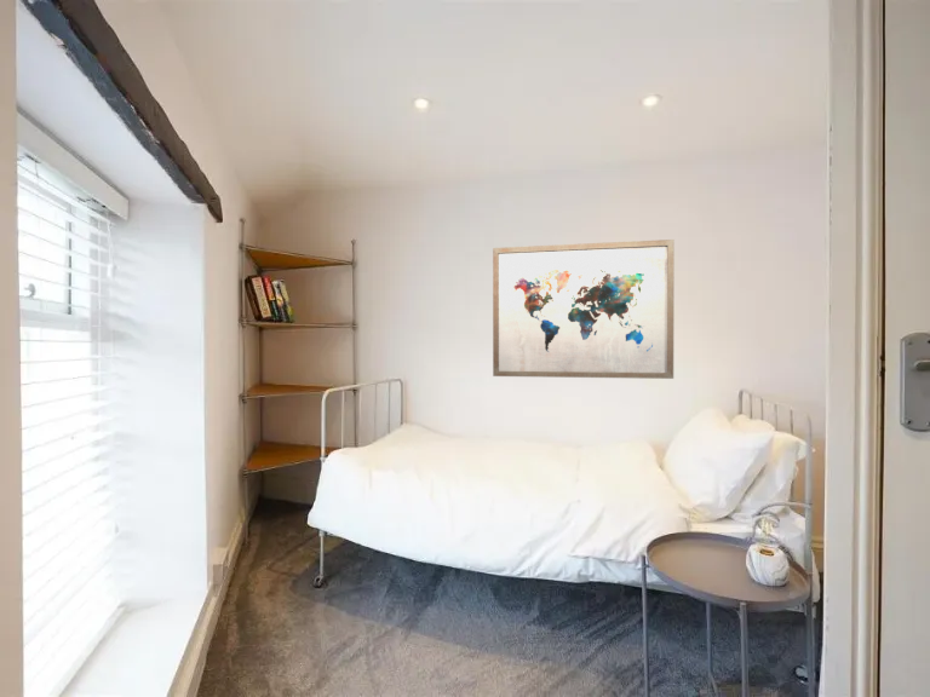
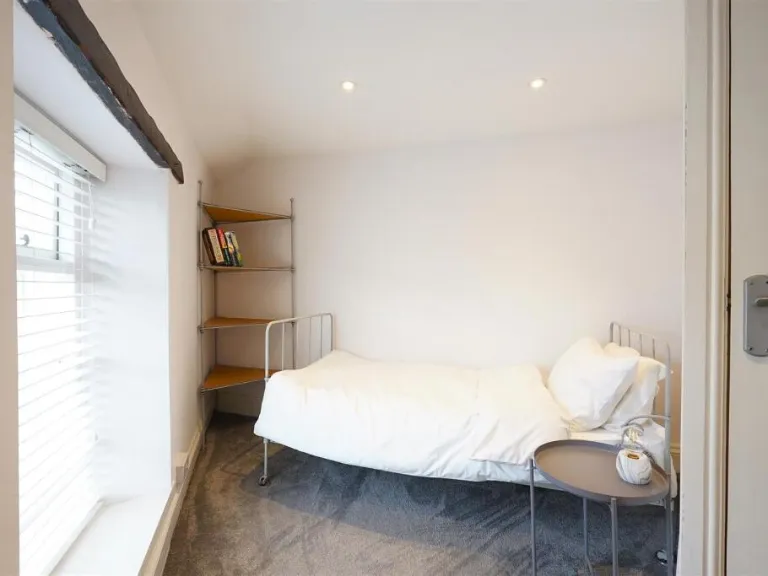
- wall art [492,238,676,380]
